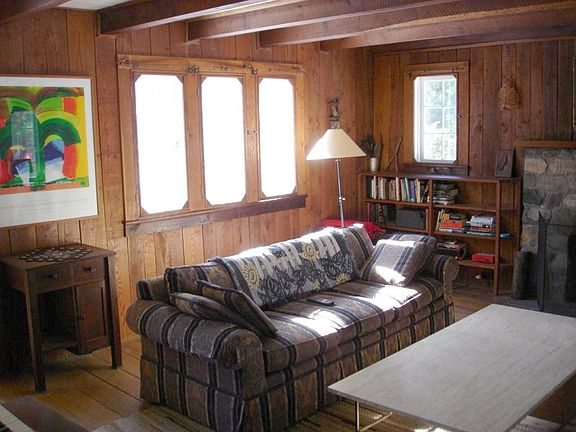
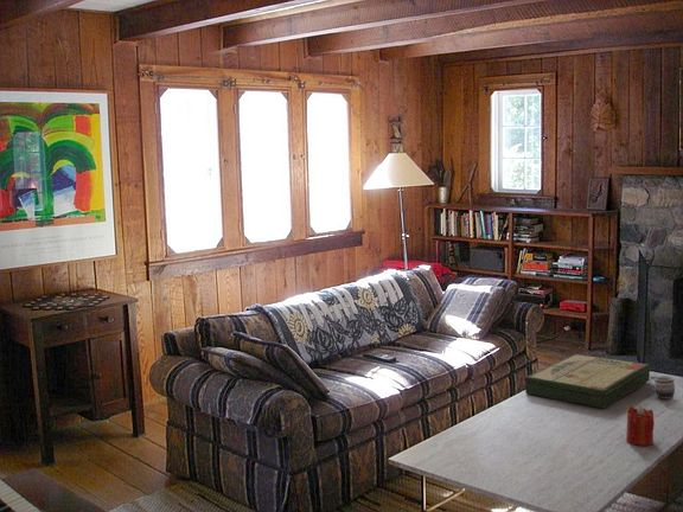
+ mug [649,375,676,401]
+ candle [625,404,656,447]
+ board game [523,353,652,409]
